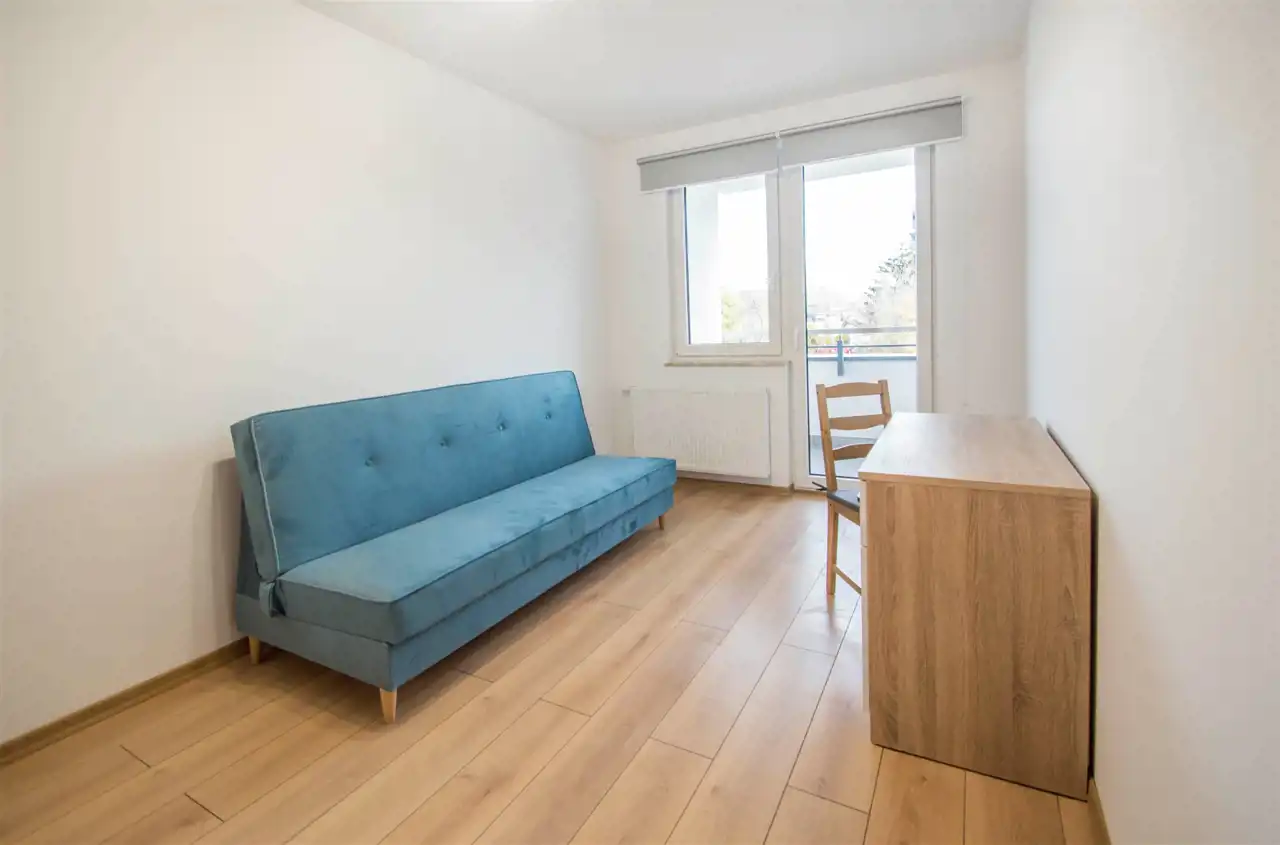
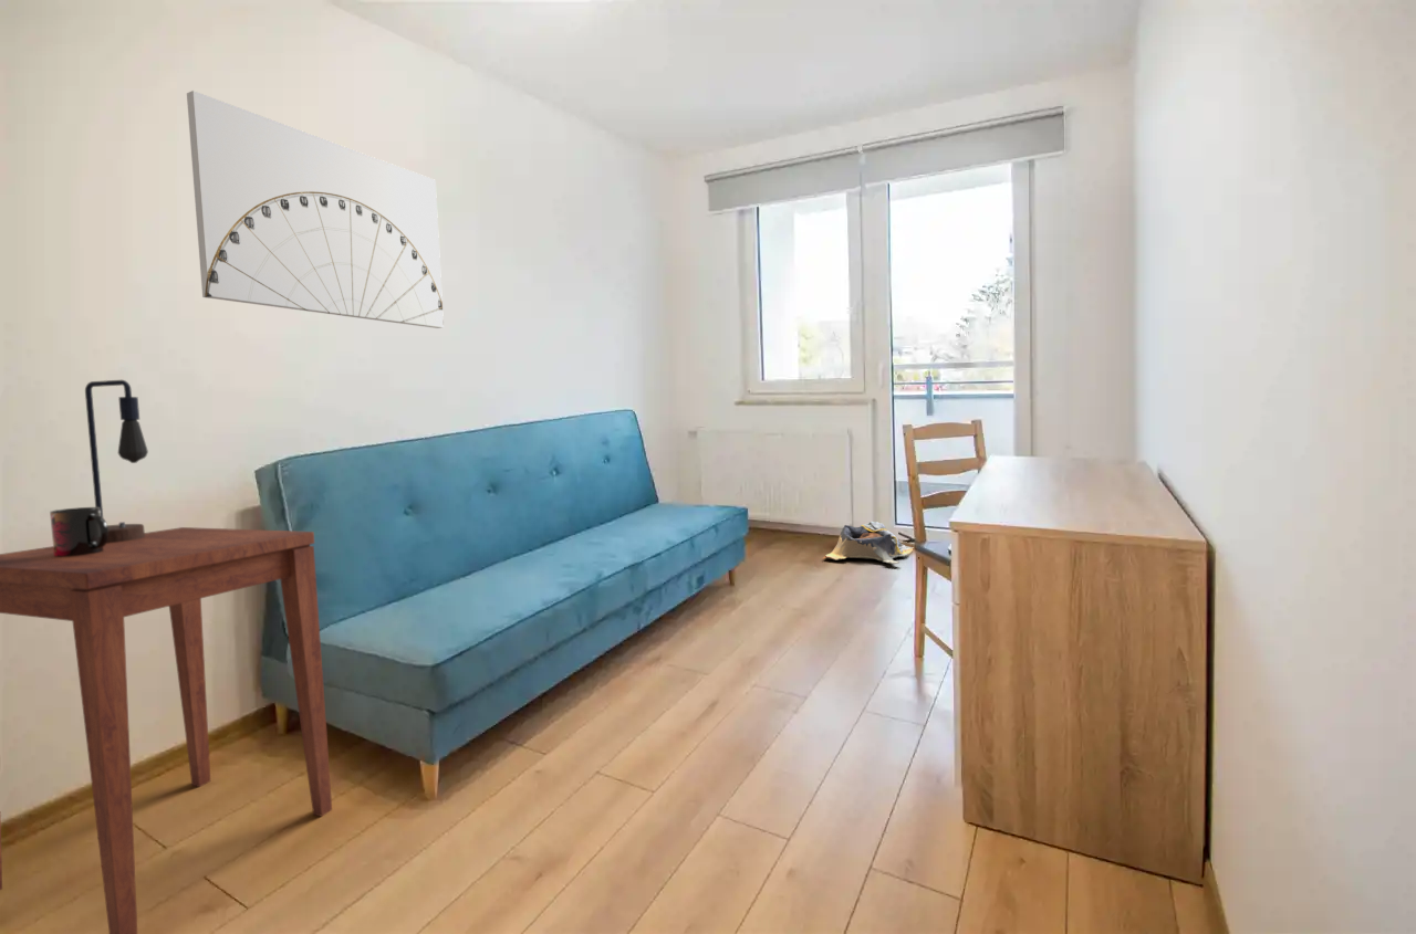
+ side table [0,526,333,934]
+ table lamp [84,379,149,544]
+ wall art [186,90,445,329]
+ mug [49,506,108,557]
+ bag [821,521,914,565]
